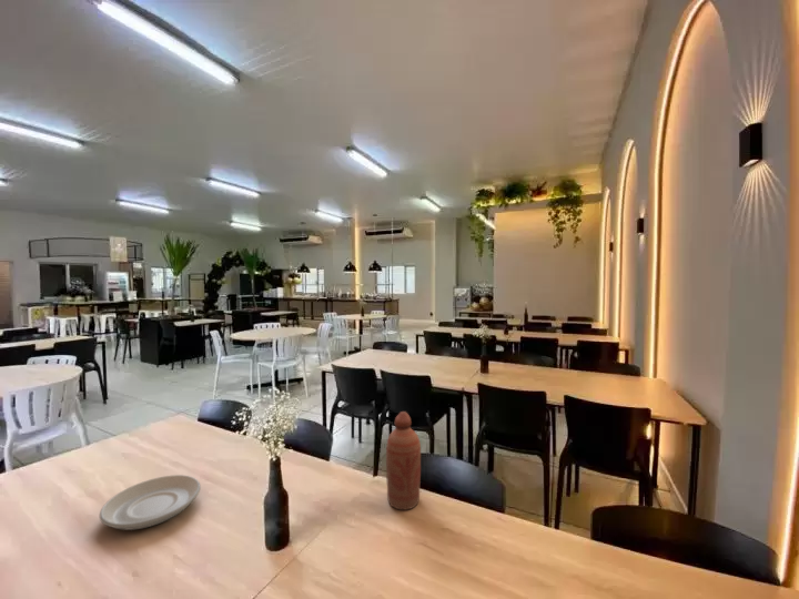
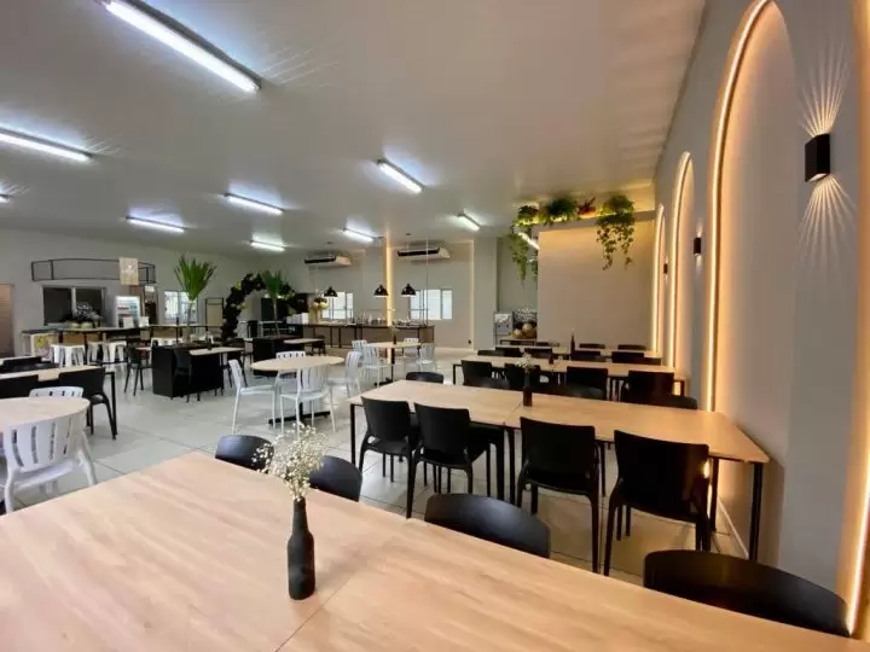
- bottle [385,410,422,511]
- plate [99,474,202,531]
